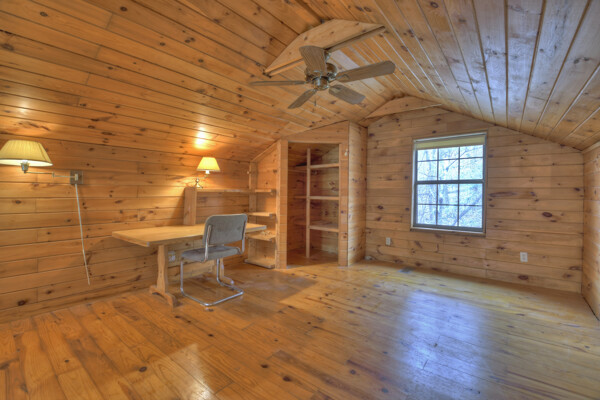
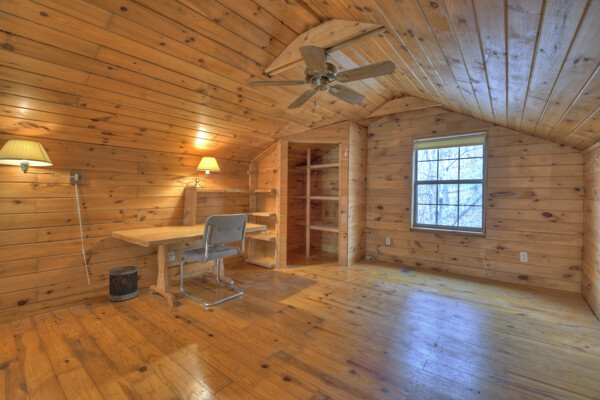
+ wastebasket [108,265,139,303]
